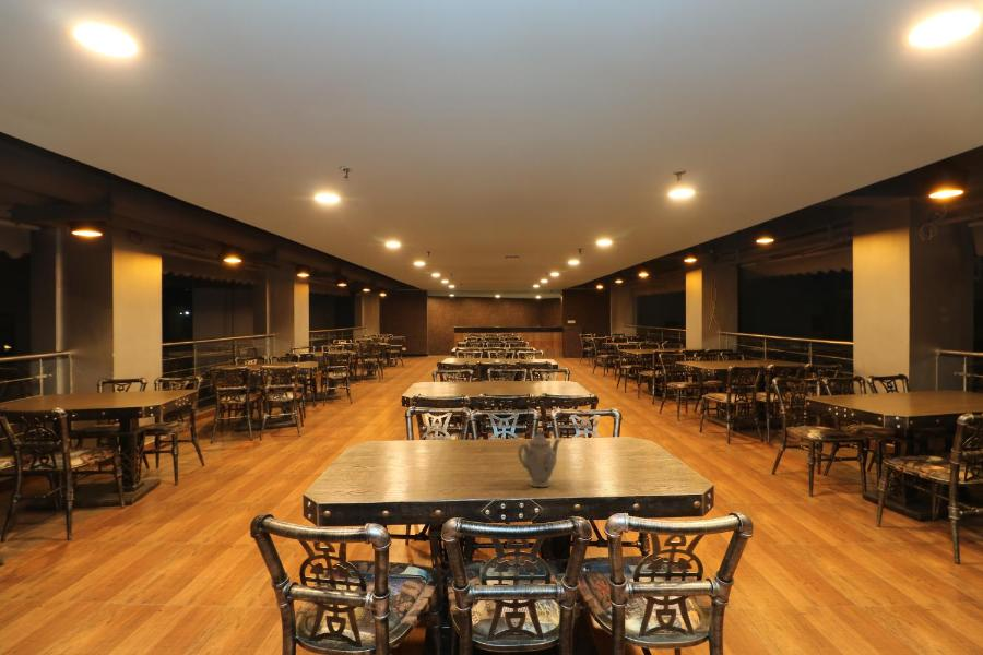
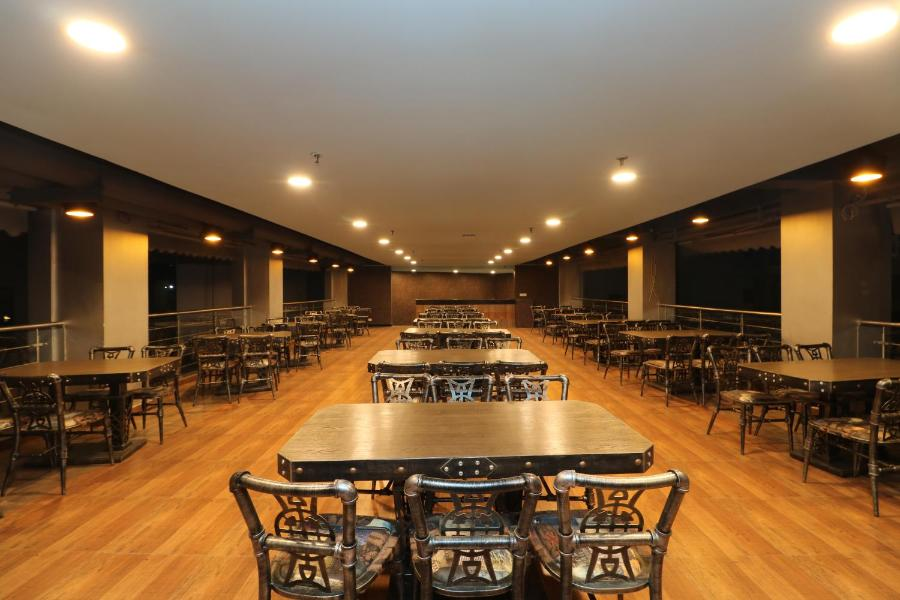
- chinaware [517,427,561,488]
